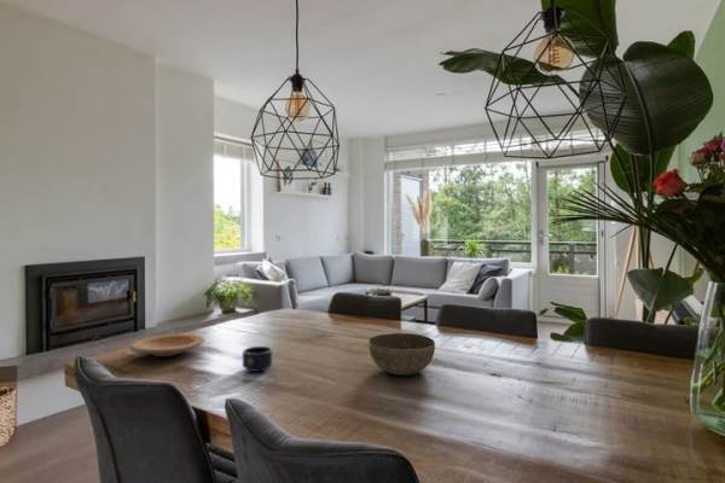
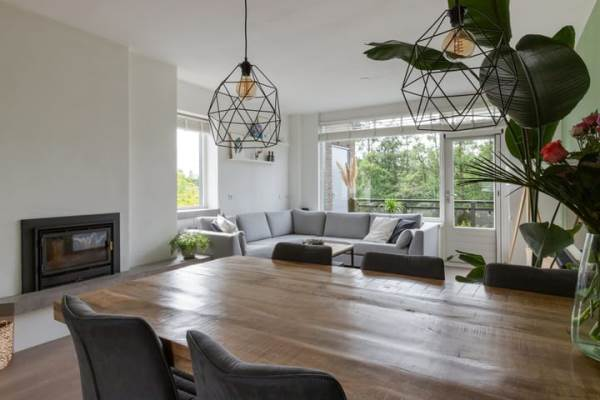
- mug [242,345,273,373]
- plate [128,333,205,357]
- bowl [369,332,436,377]
